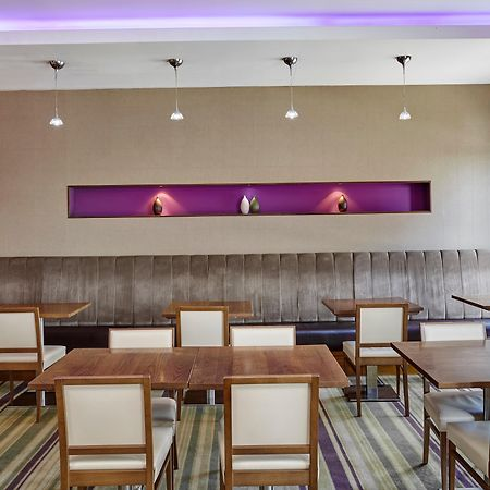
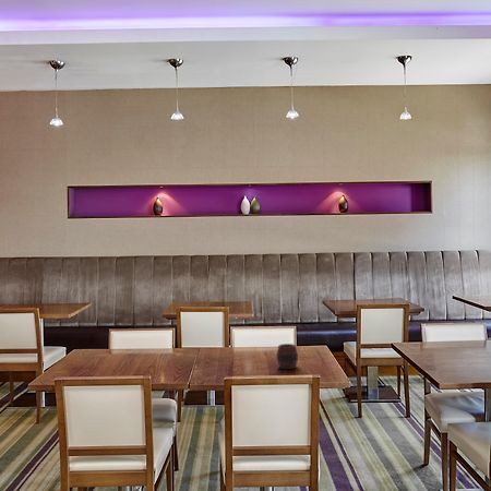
+ cup [275,343,299,370]
